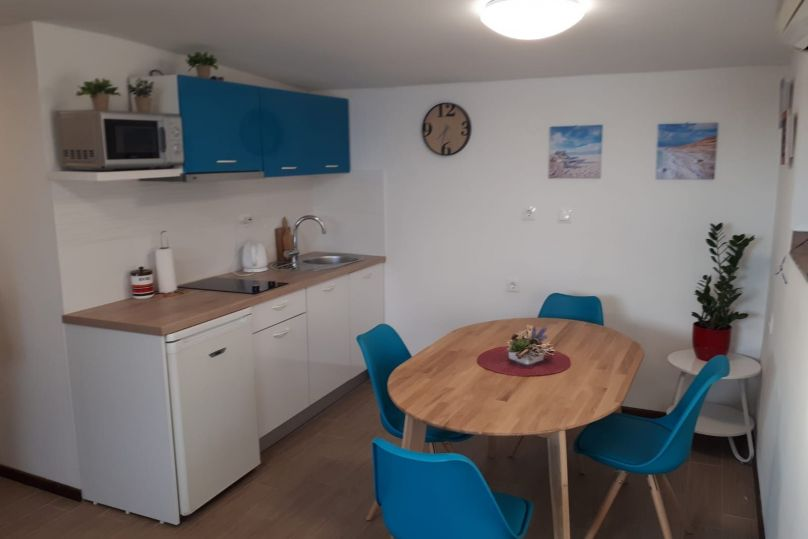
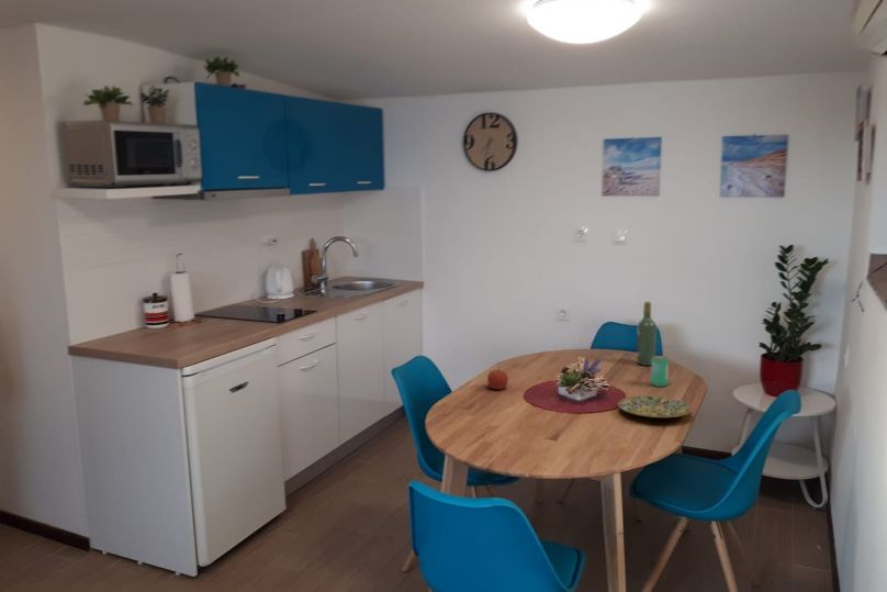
+ beverage can [650,355,670,388]
+ plate [617,394,693,418]
+ apple [486,365,509,391]
+ wine bottle [636,301,658,367]
